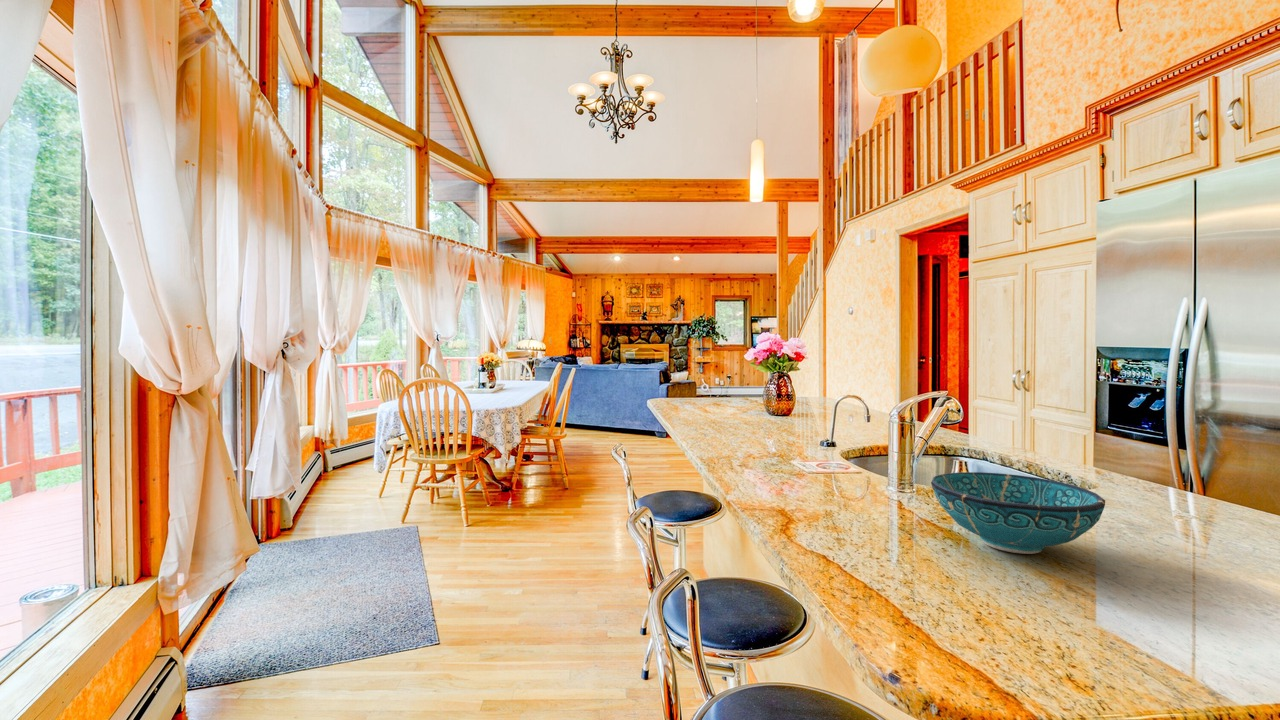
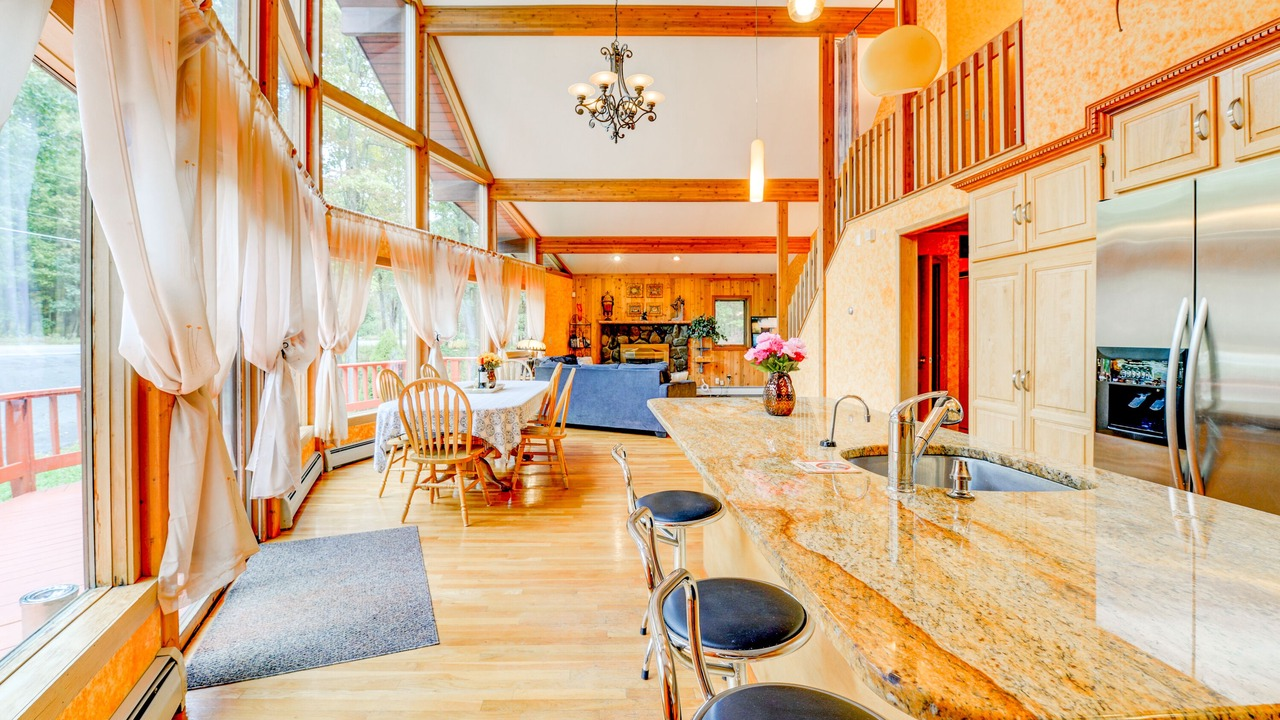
- bowl [930,471,1106,555]
